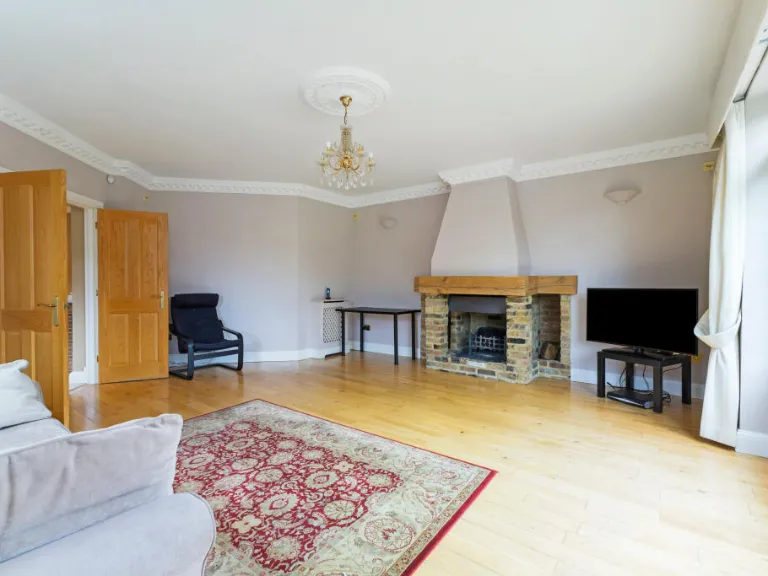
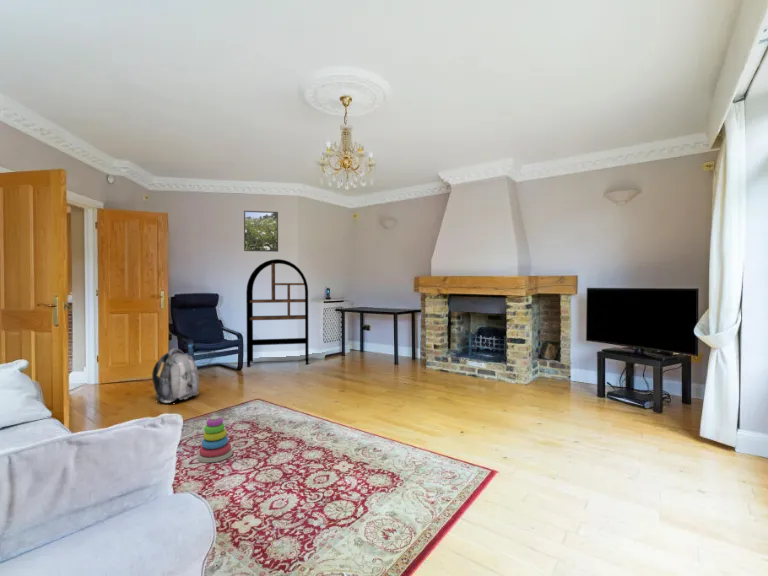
+ bookshelf [245,258,310,368]
+ backpack [151,348,200,404]
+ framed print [243,210,279,253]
+ stacking toy [197,415,234,463]
